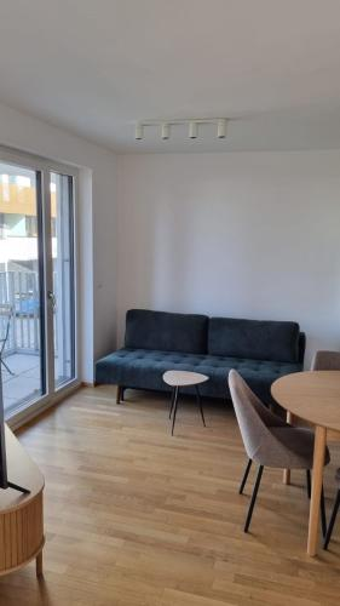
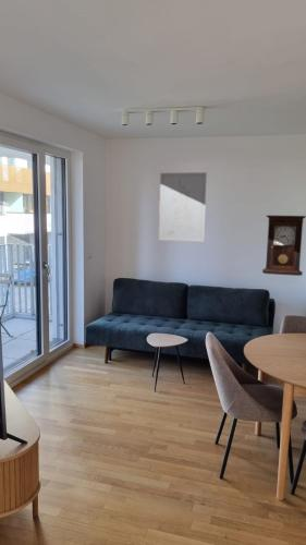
+ pendulum clock [261,215,306,277]
+ wall art [158,171,208,243]
